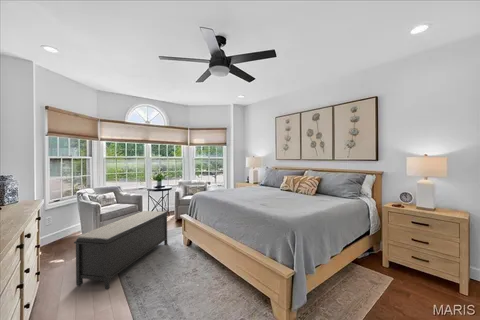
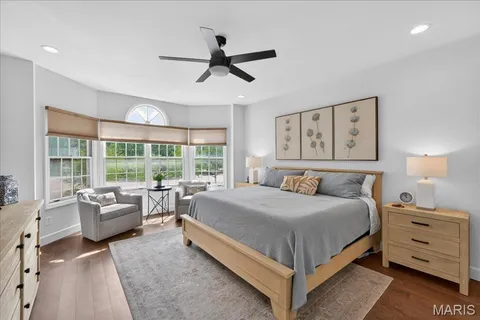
- bench [73,210,169,290]
